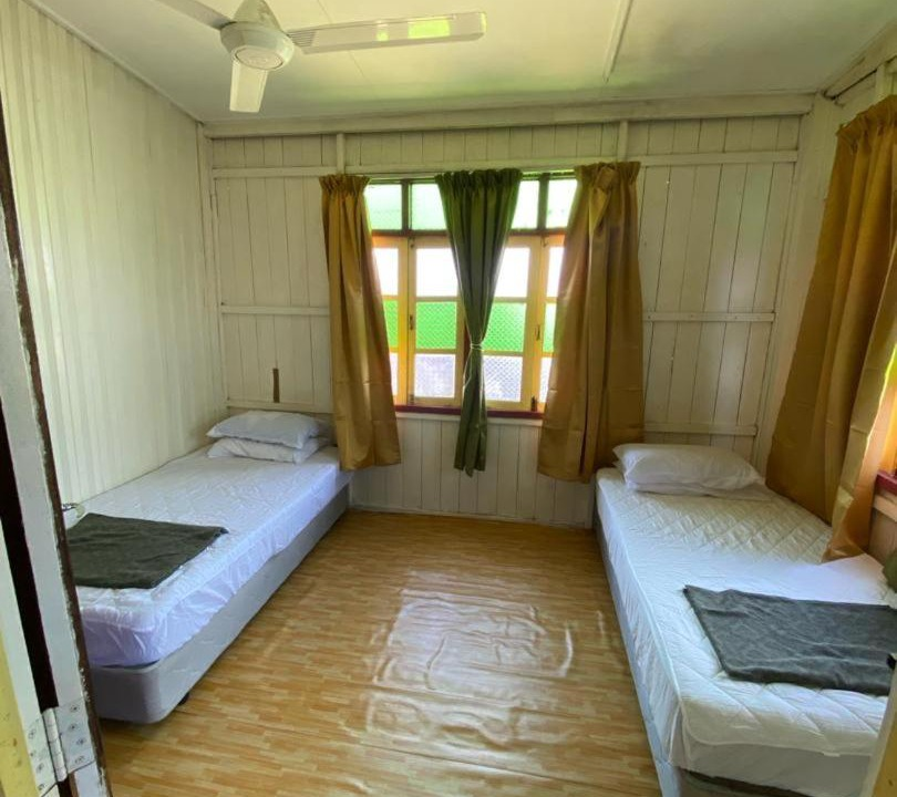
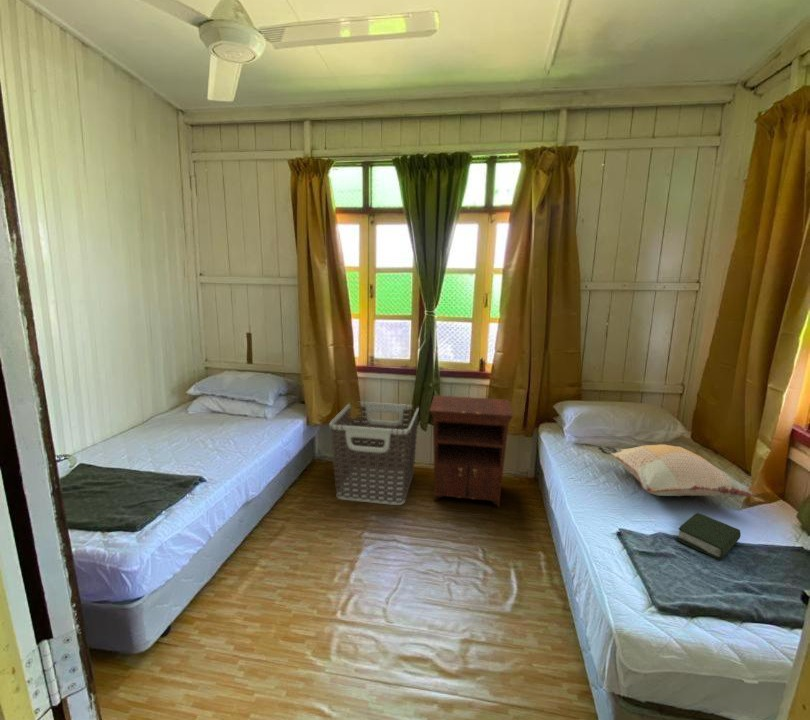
+ clothes hamper [328,401,420,506]
+ book [675,512,741,561]
+ nightstand [428,394,514,509]
+ decorative pillow [597,443,755,498]
